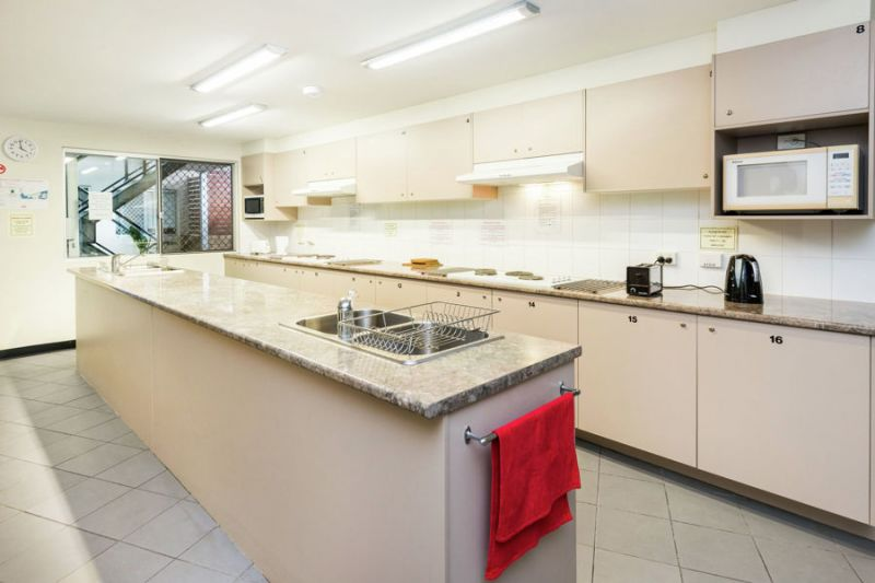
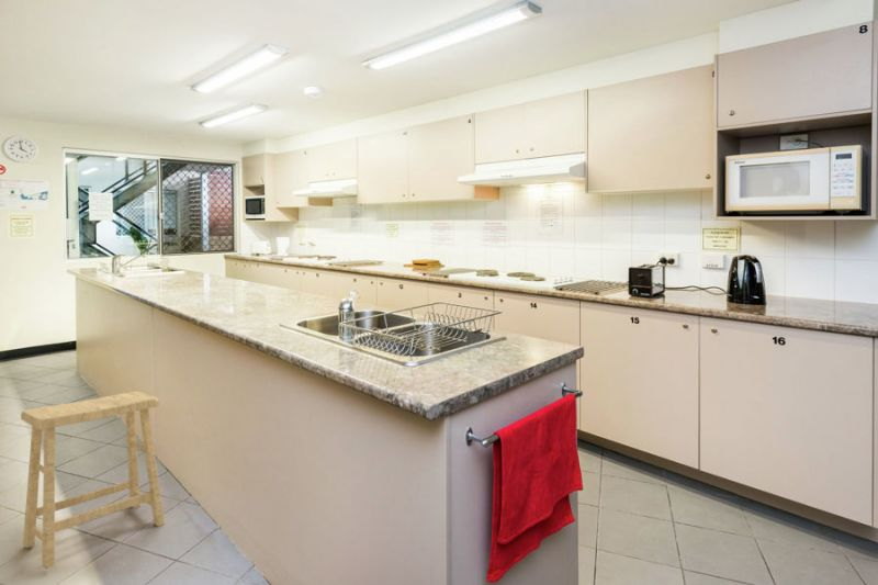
+ stool [20,391,166,570]
